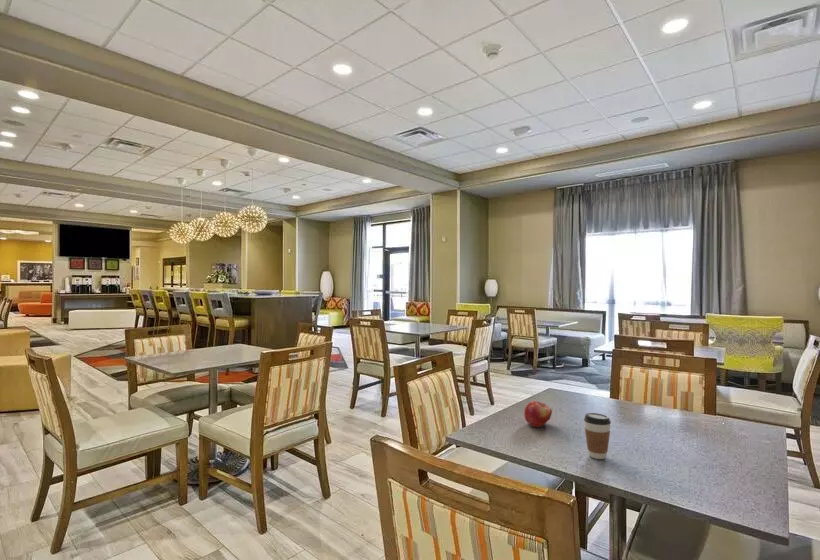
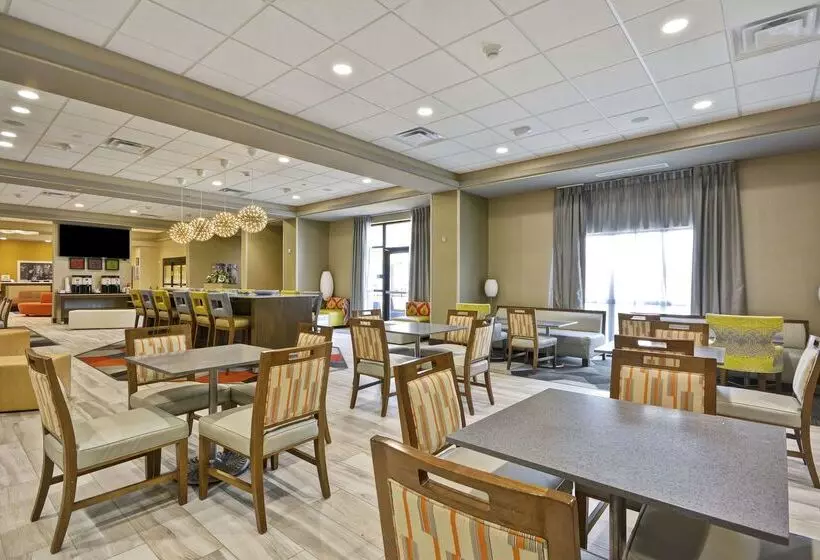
- fruit [523,400,553,428]
- coffee cup [583,412,612,460]
